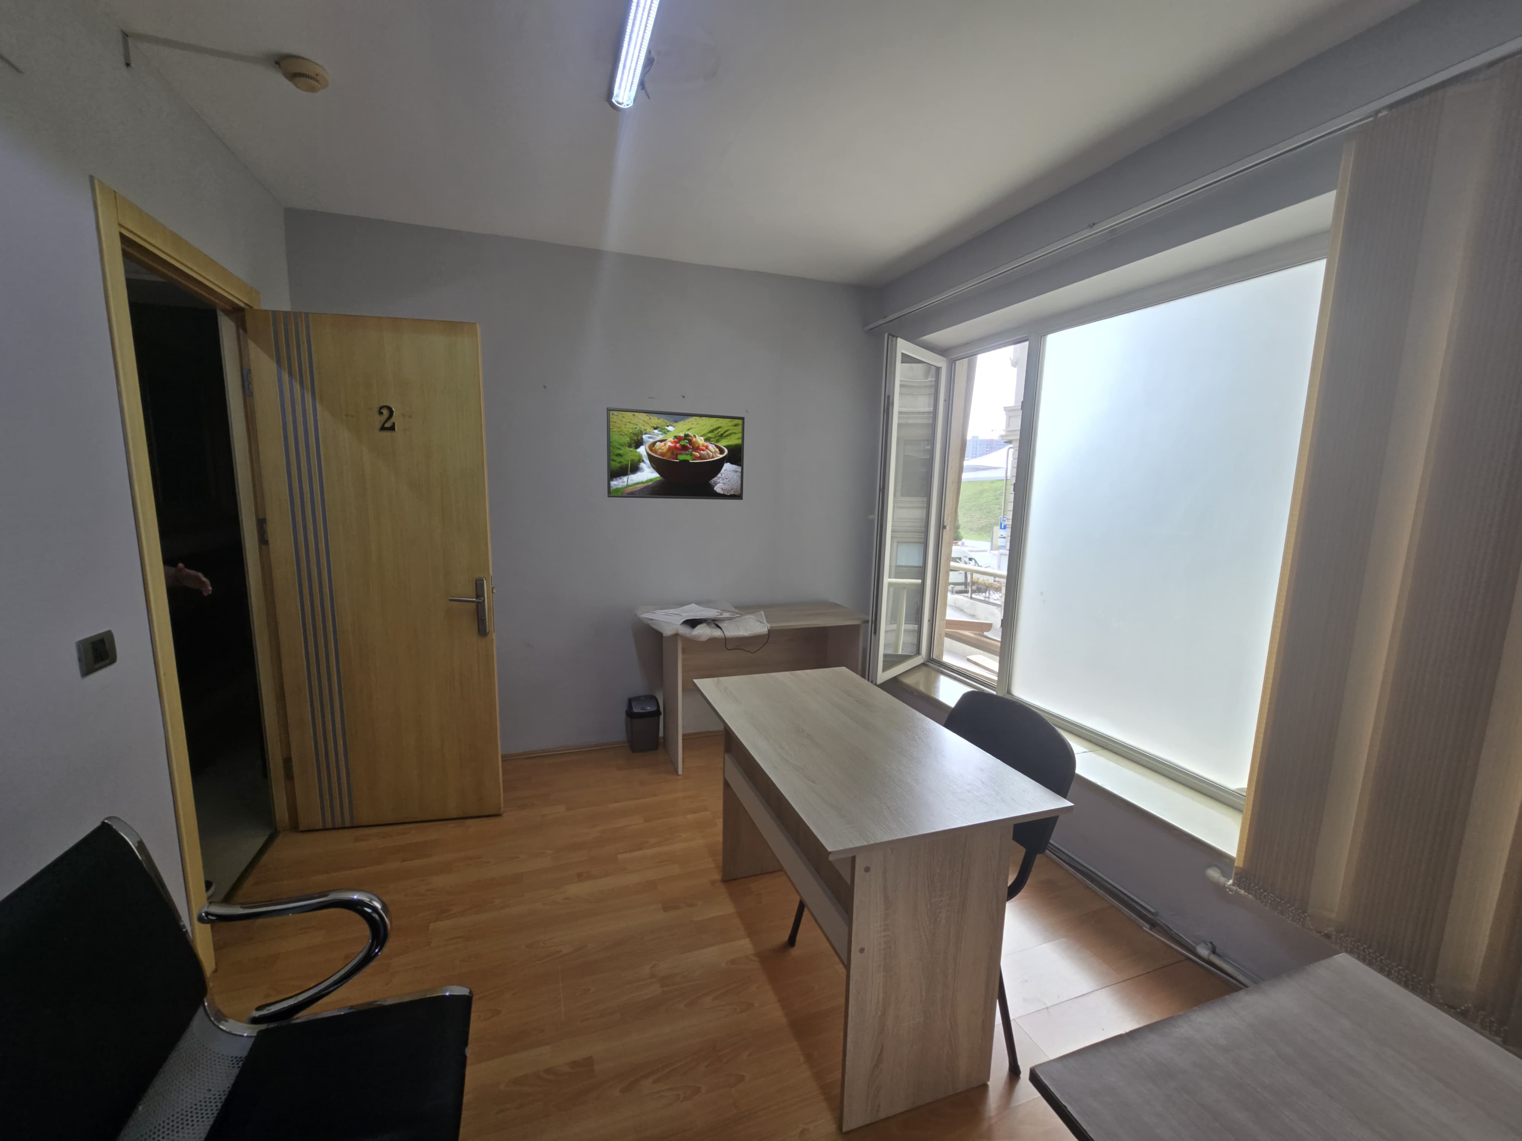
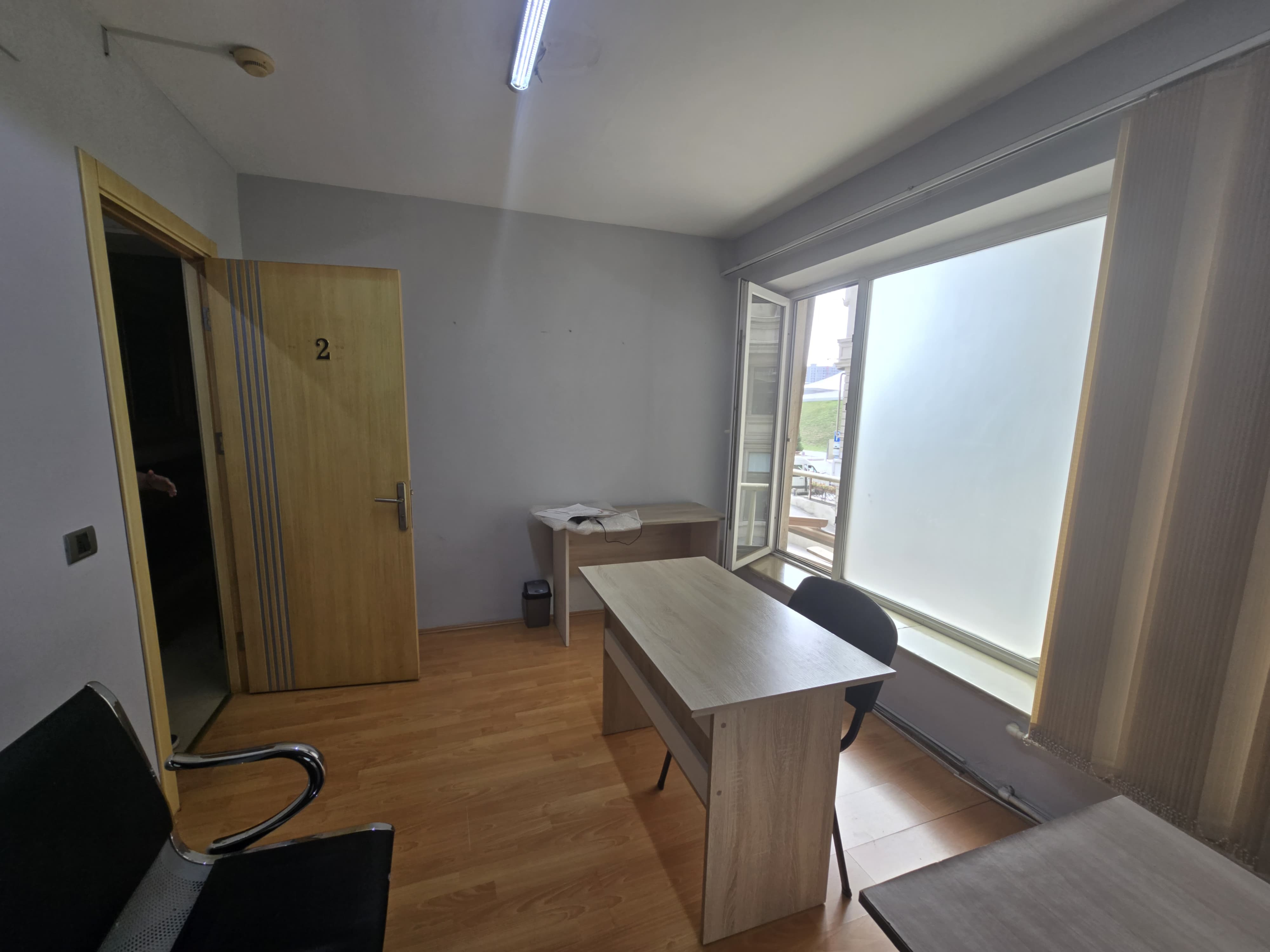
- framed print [606,408,745,501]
